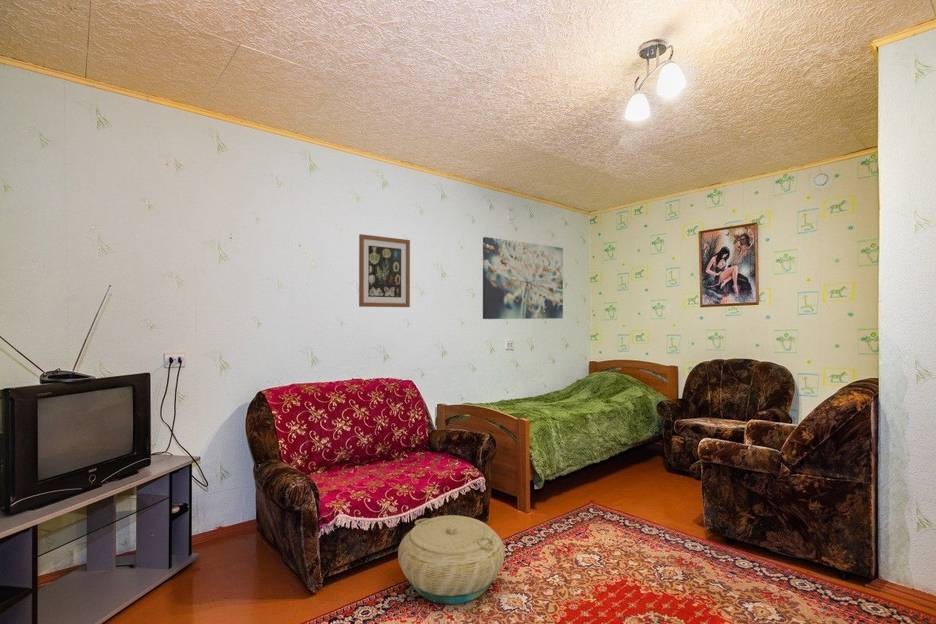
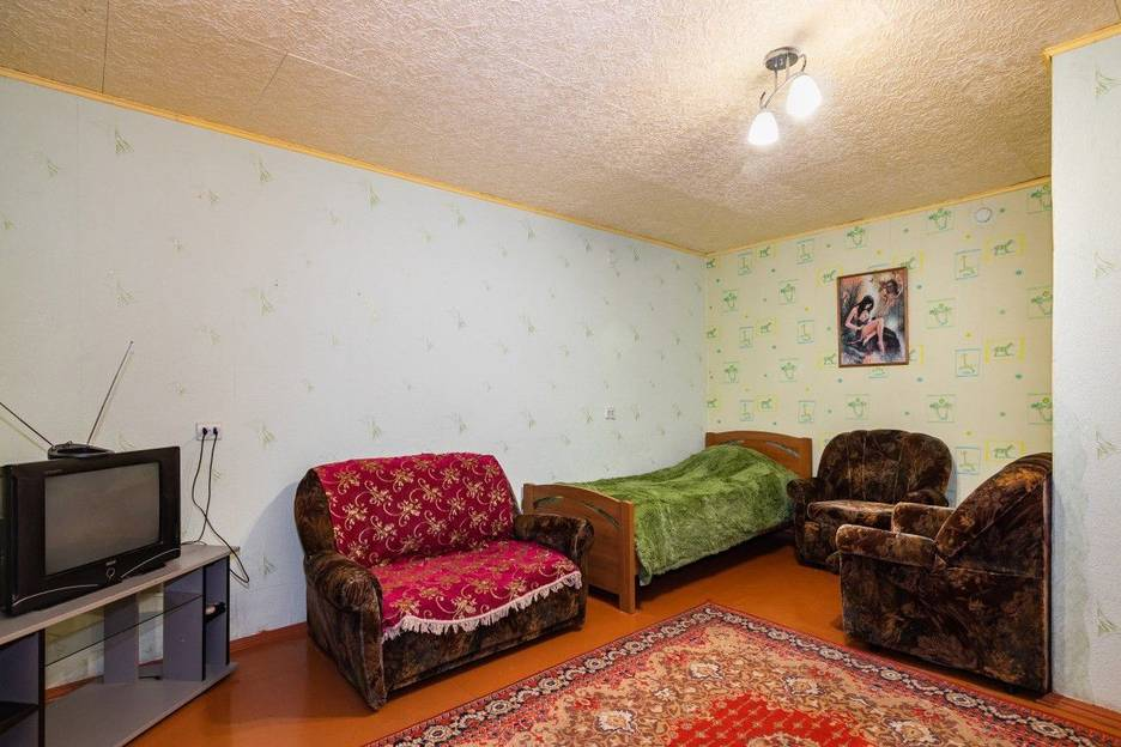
- wall art [482,236,564,320]
- basket [397,514,506,605]
- wall art [358,233,411,308]
